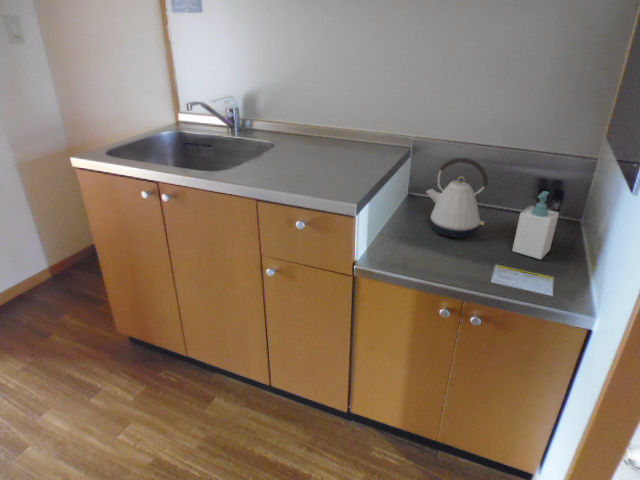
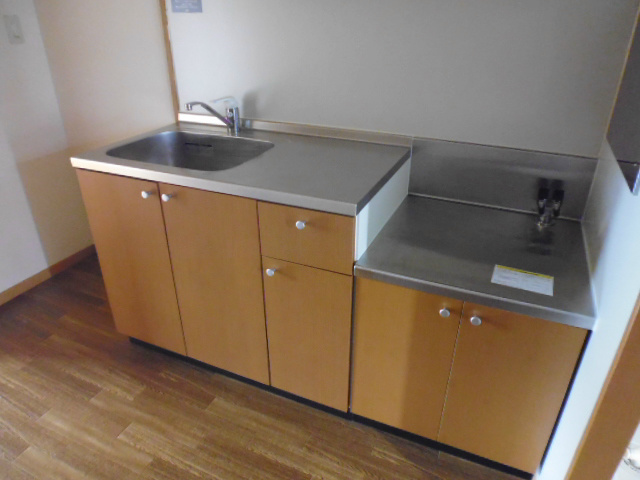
- soap bottle [511,190,560,260]
- kettle [425,157,489,239]
